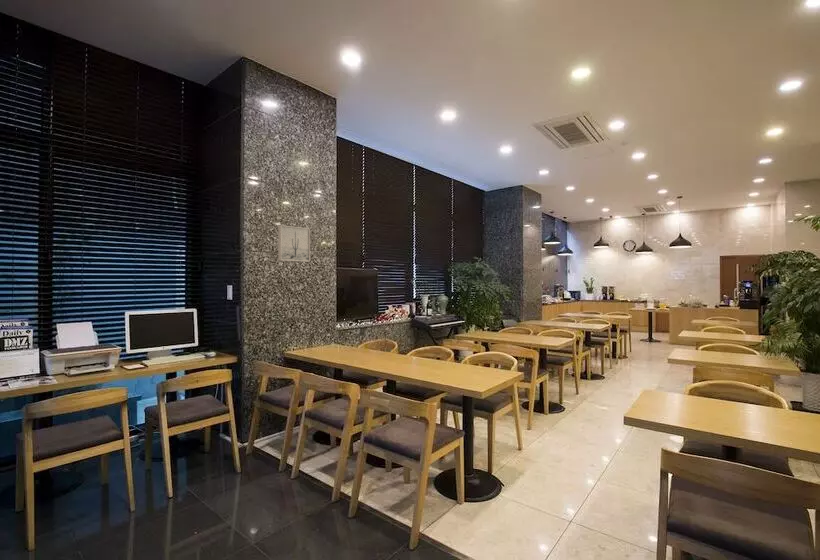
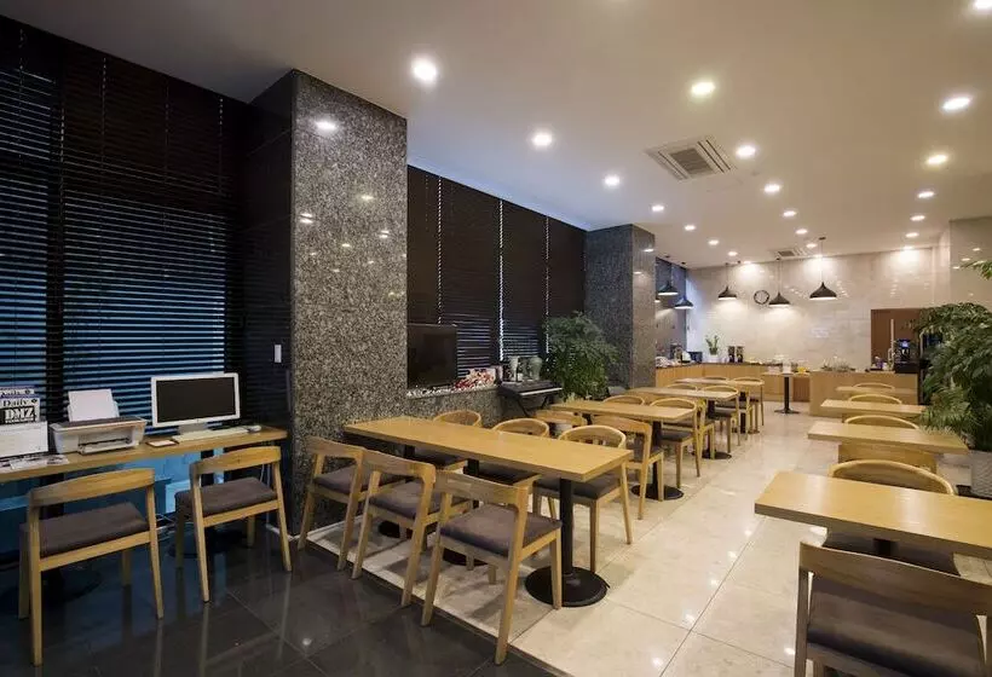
- wall art [277,224,311,263]
